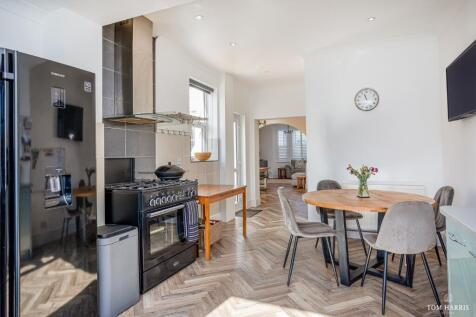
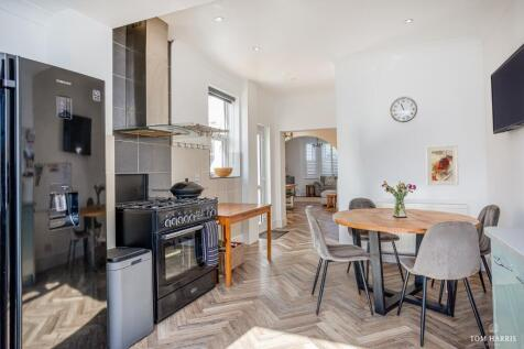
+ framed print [425,144,460,186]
